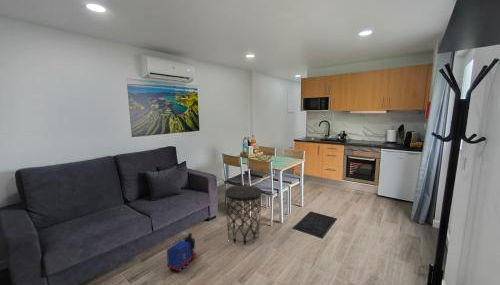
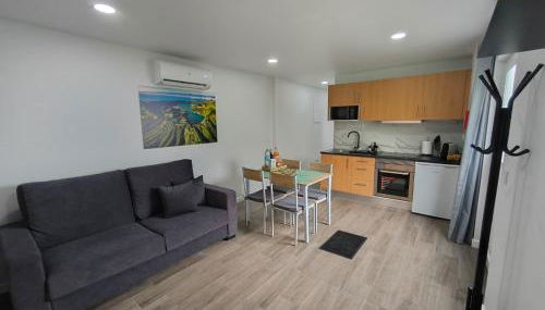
- toy train [166,232,197,273]
- side table [224,184,263,246]
